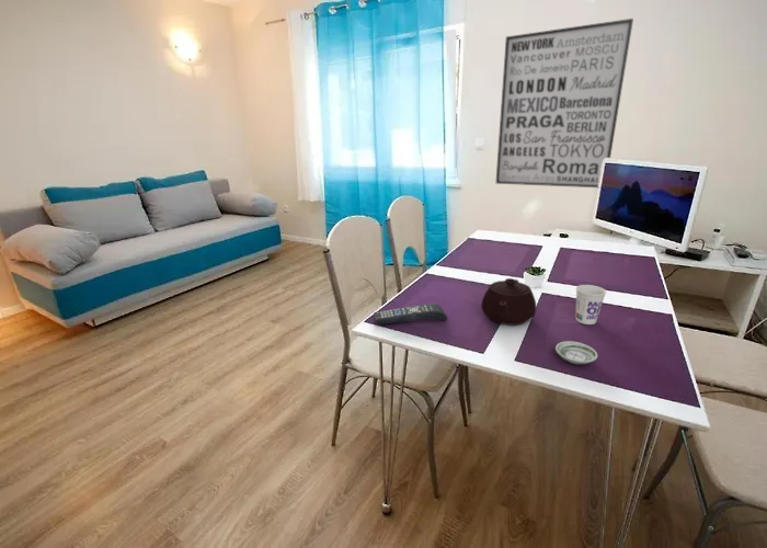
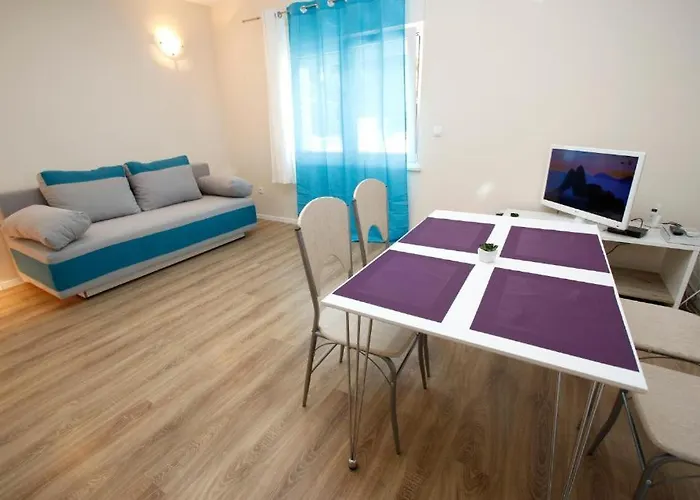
- wall art [495,18,634,189]
- cup [575,284,607,326]
- remote control [373,302,448,326]
- saucer [554,340,598,365]
- teapot [480,277,538,327]
